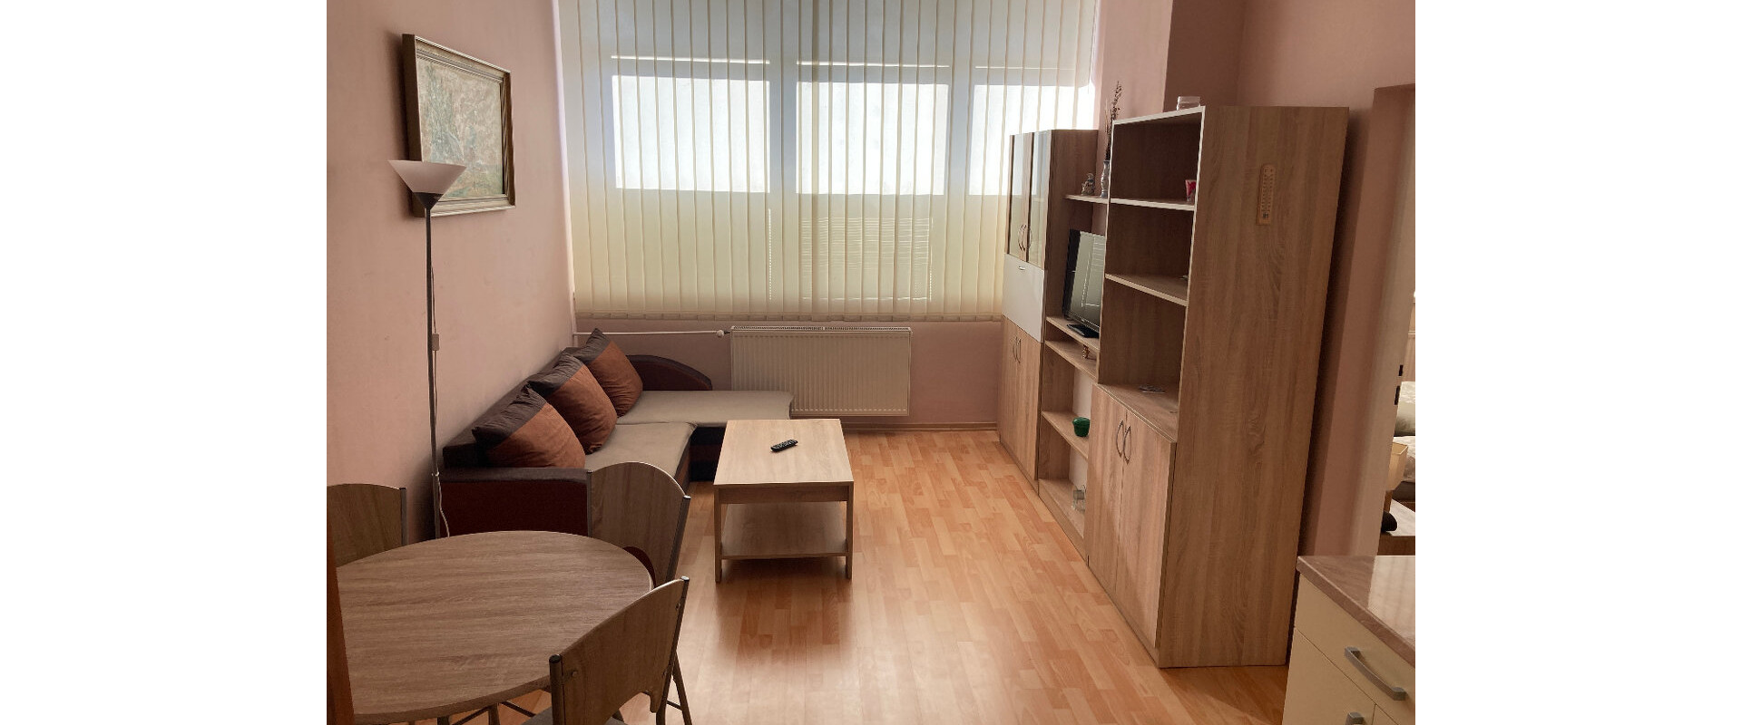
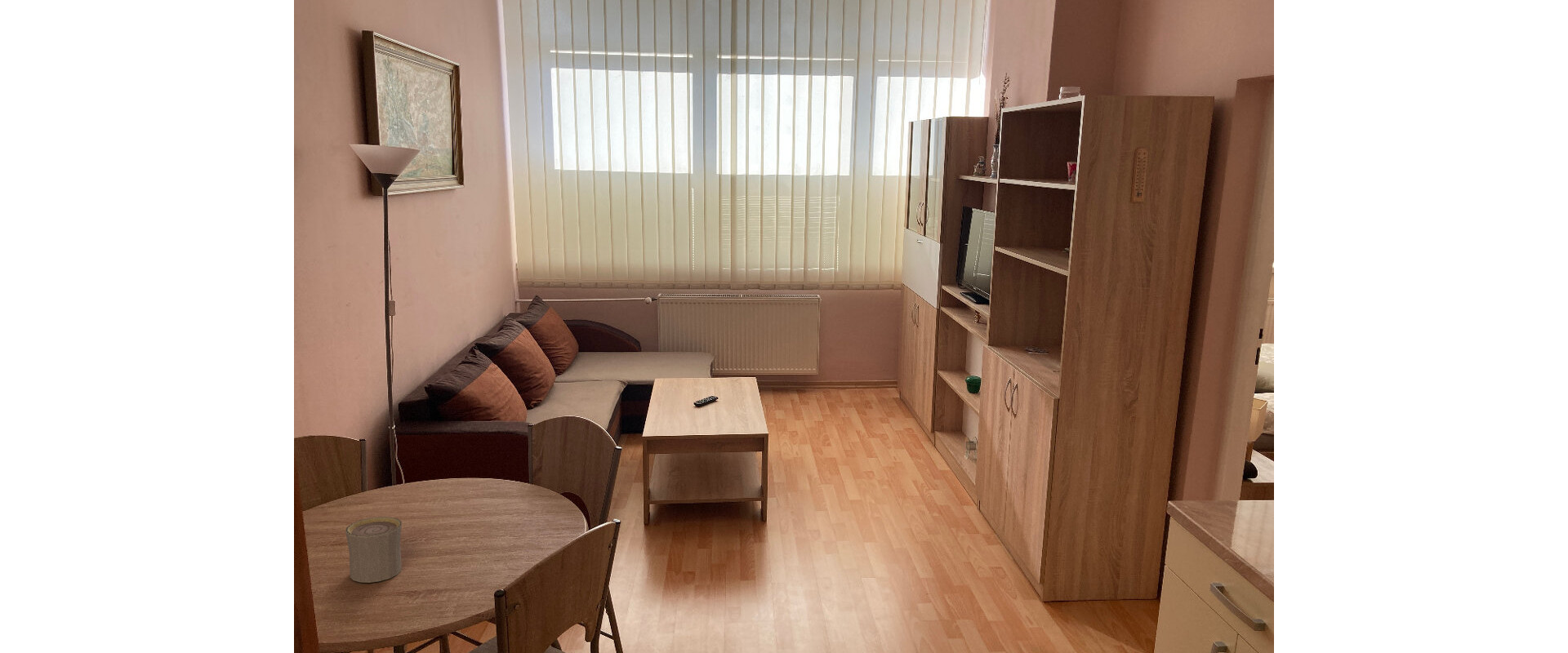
+ cup [345,516,403,584]
